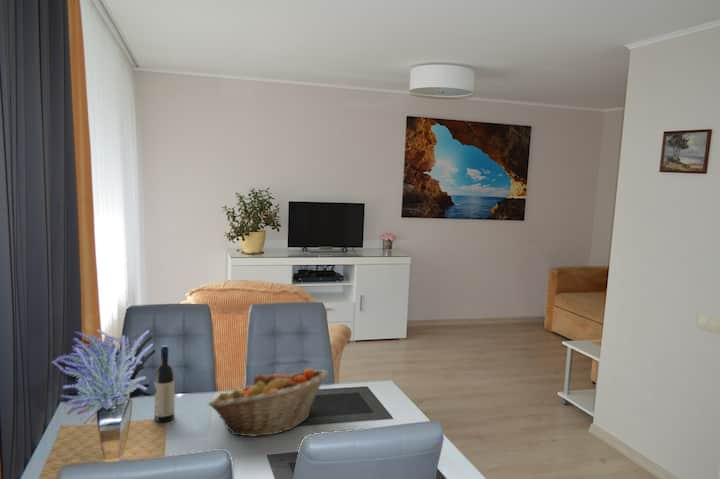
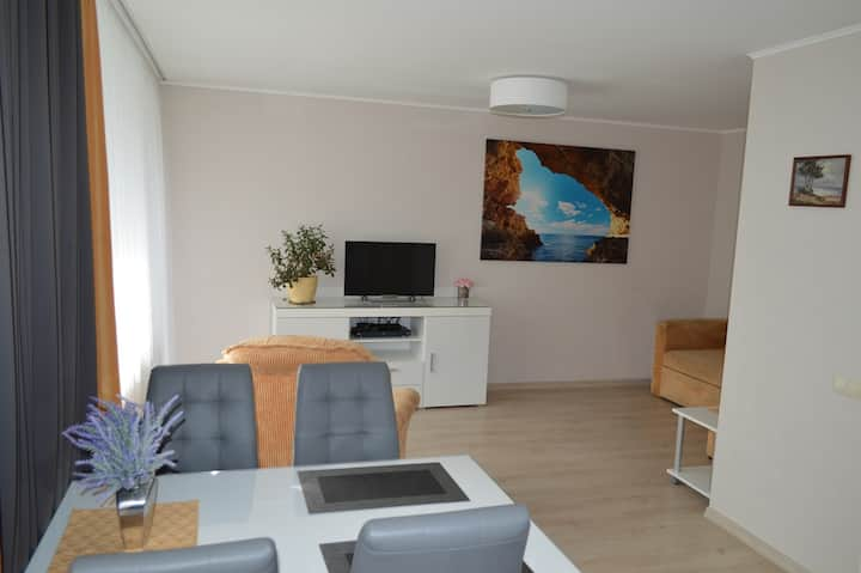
- fruit basket [207,367,329,438]
- wine bottle [153,345,176,423]
